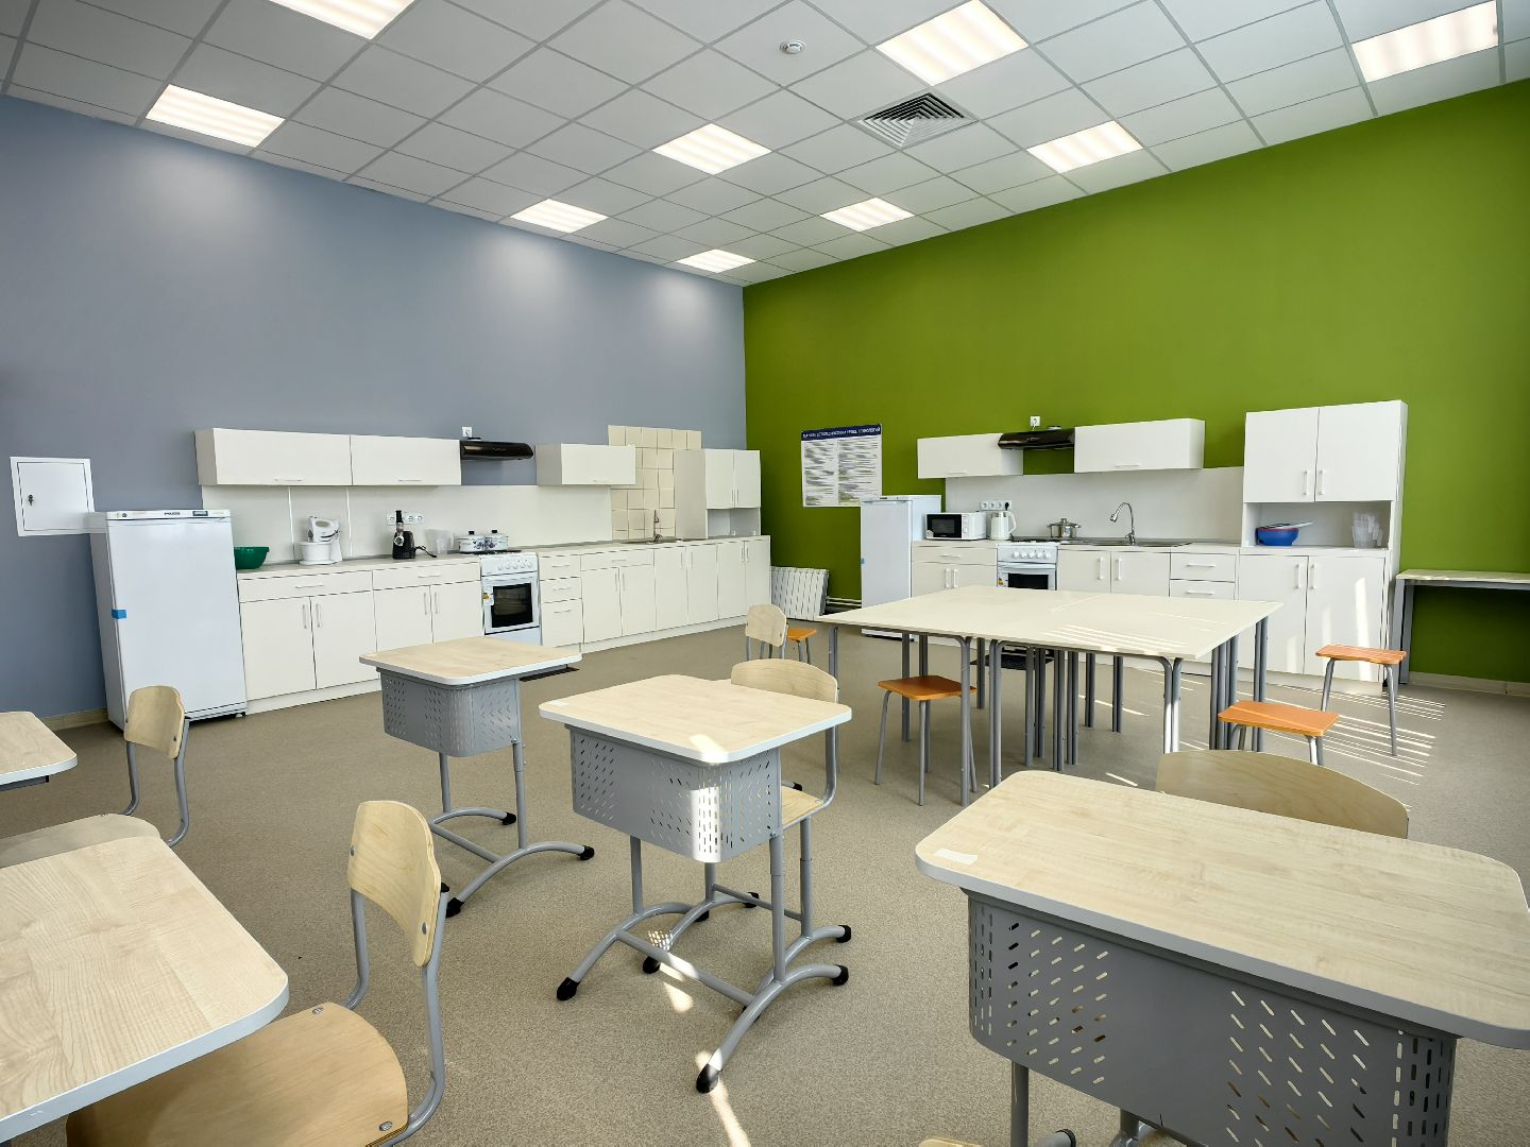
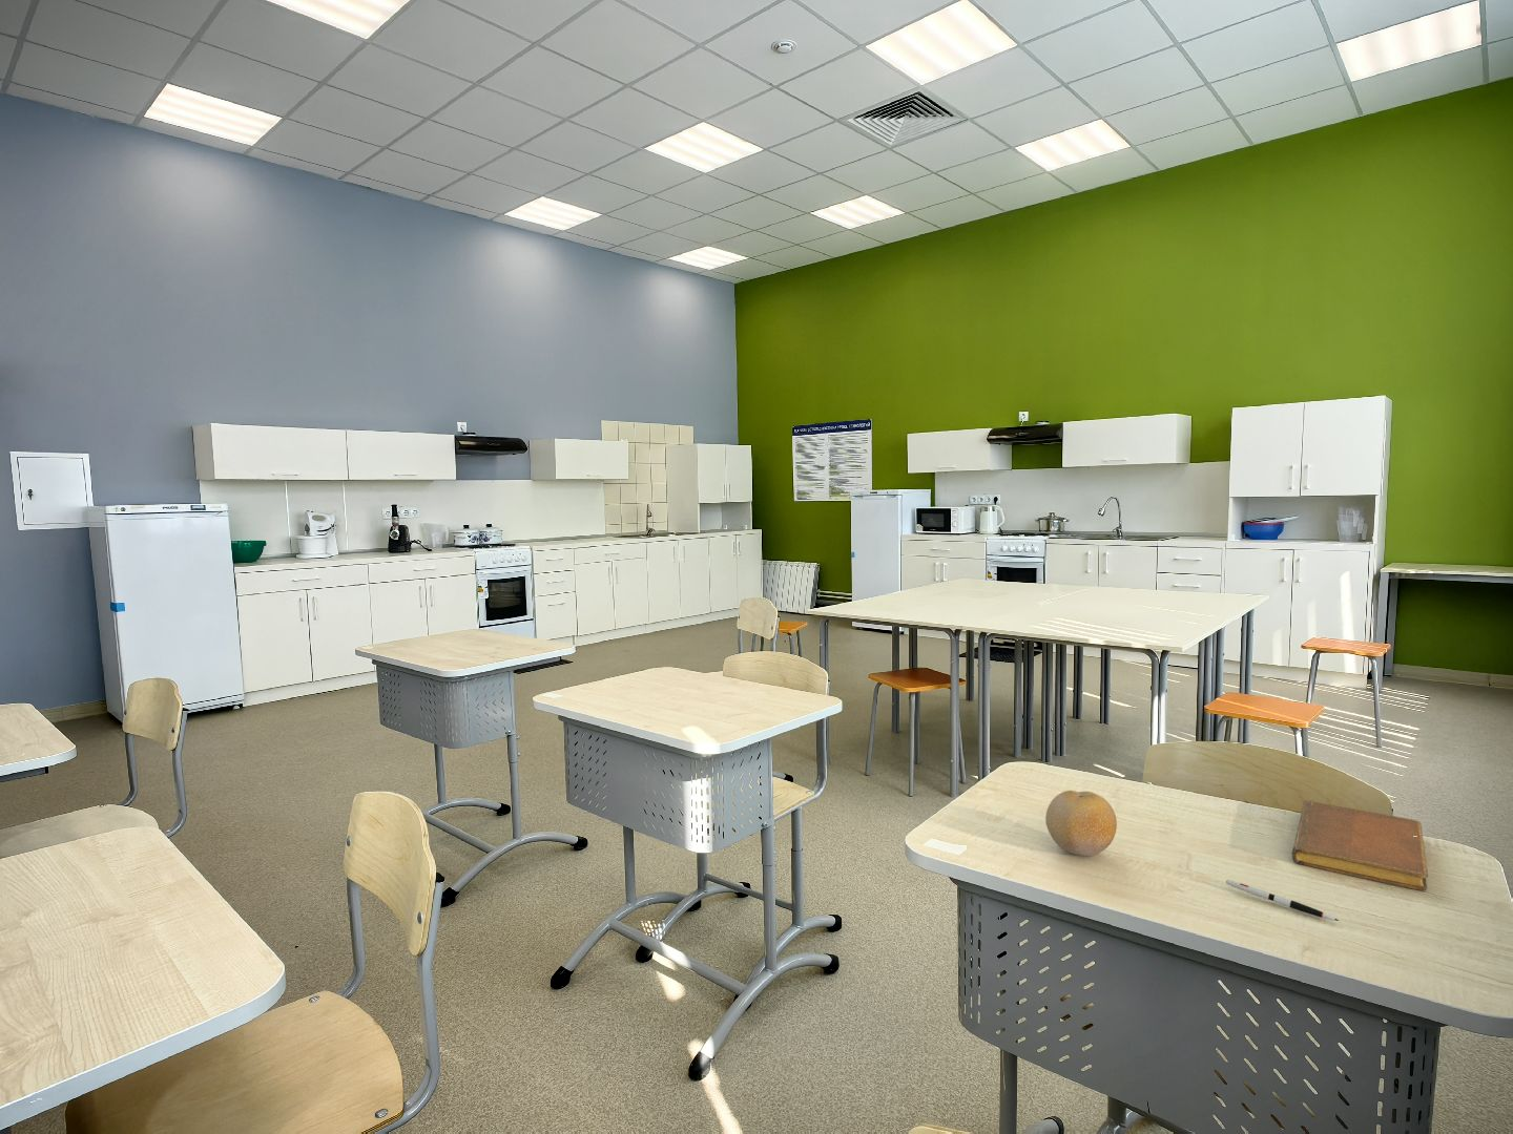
+ pen [1225,879,1339,922]
+ fruit [1045,790,1117,856]
+ notebook [1291,800,1428,891]
